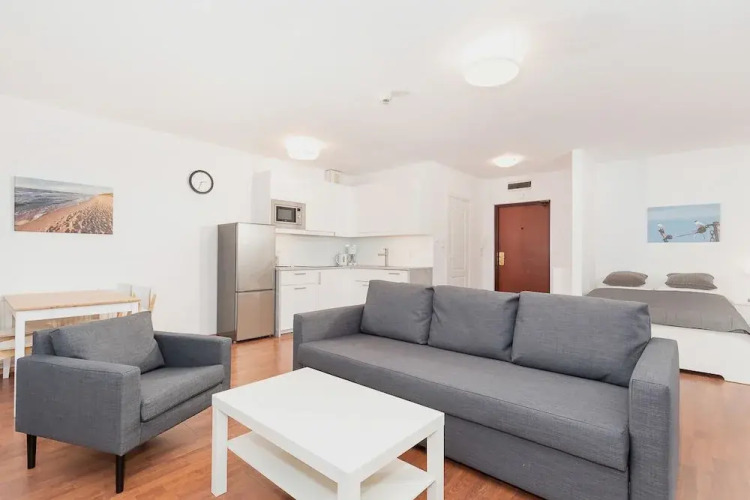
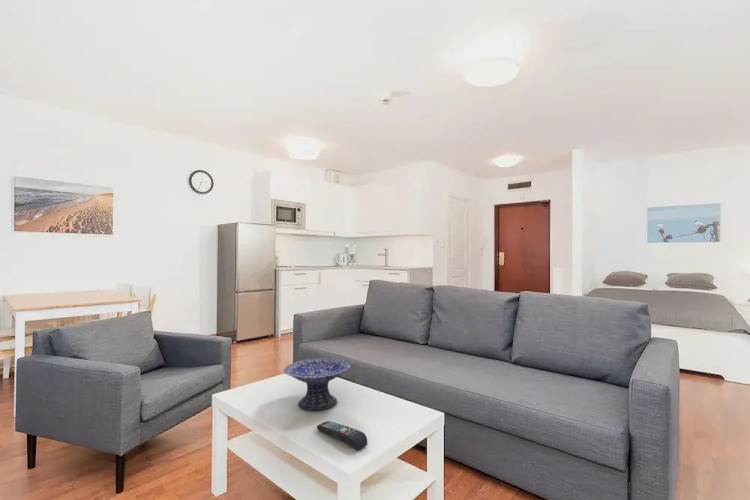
+ remote control [316,420,368,450]
+ decorative bowl [283,357,352,411]
